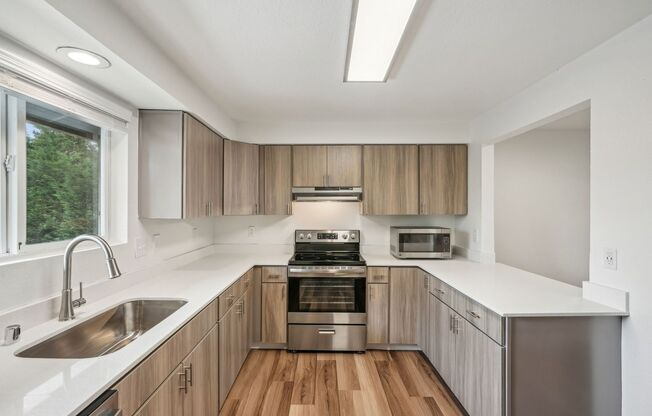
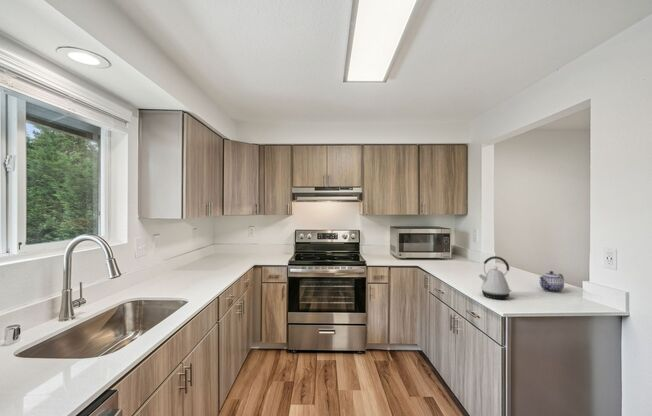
+ kettle [478,255,512,300]
+ teapot [538,270,565,293]
